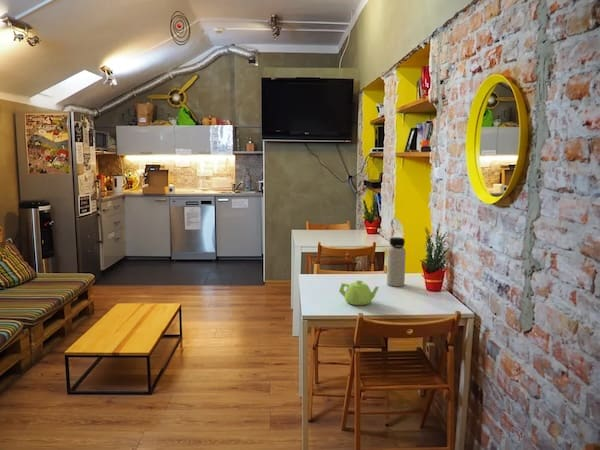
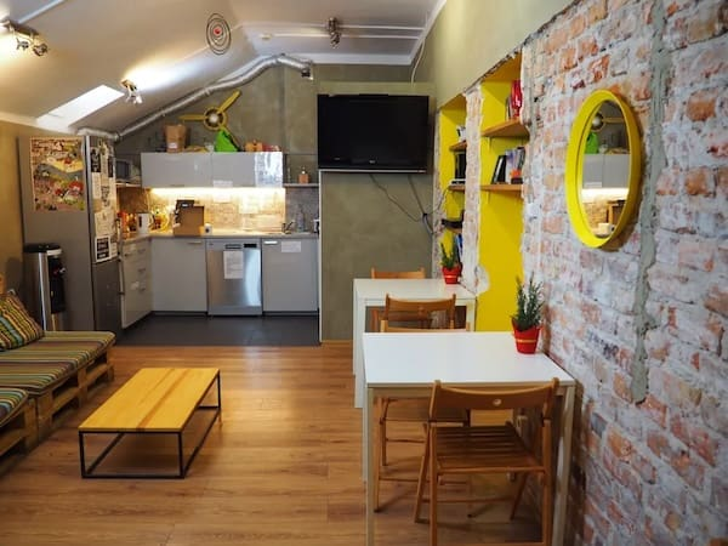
- teapot [338,279,380,306]
- water bottle [386,236,407,287]
